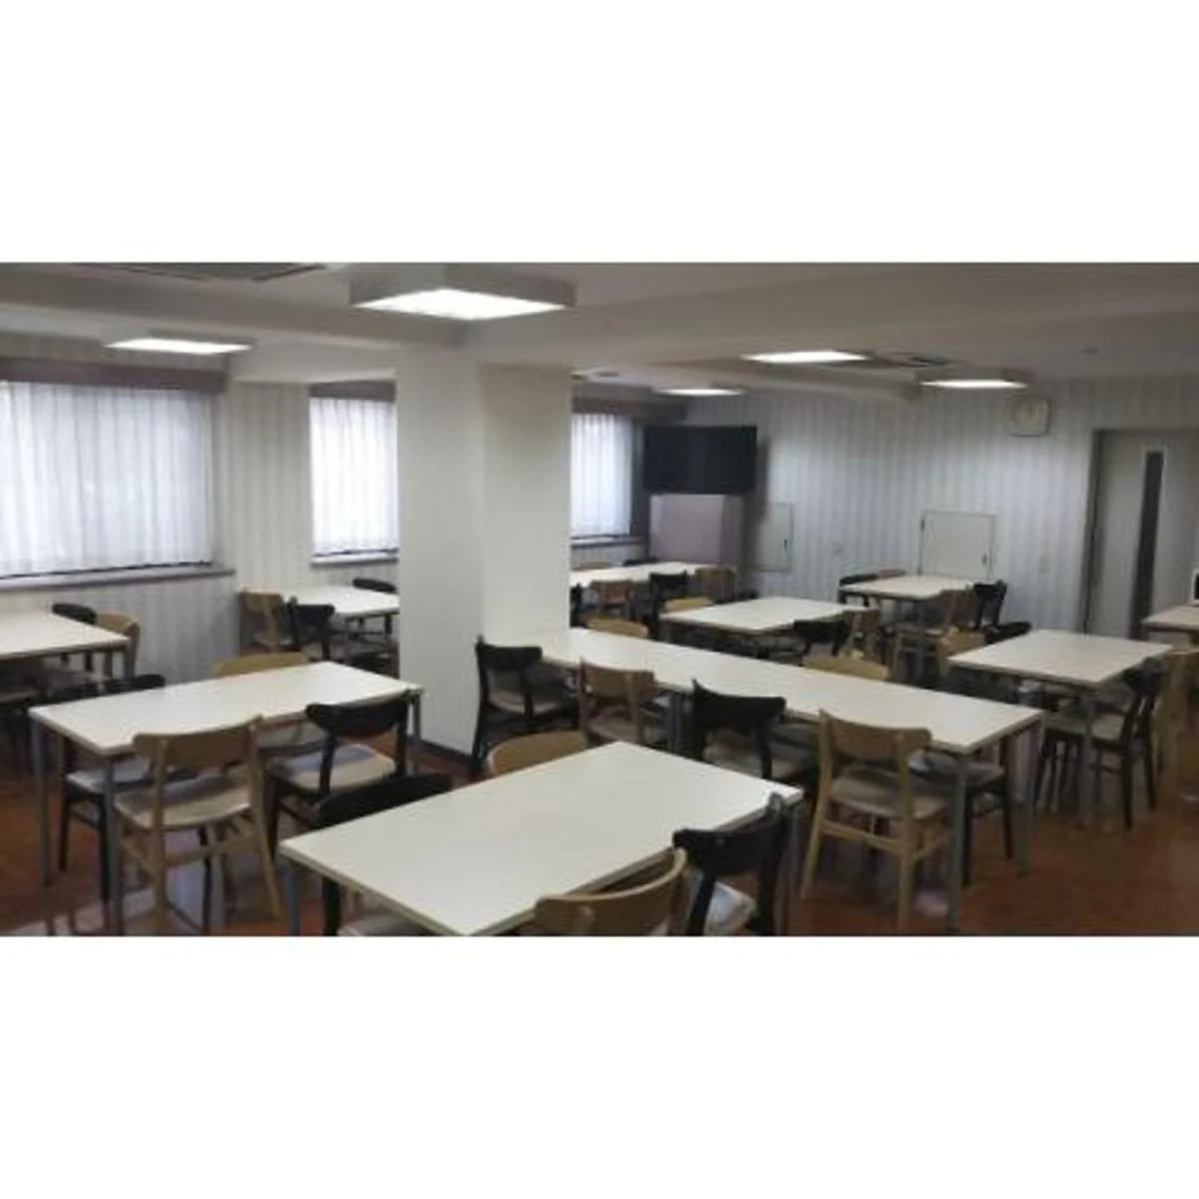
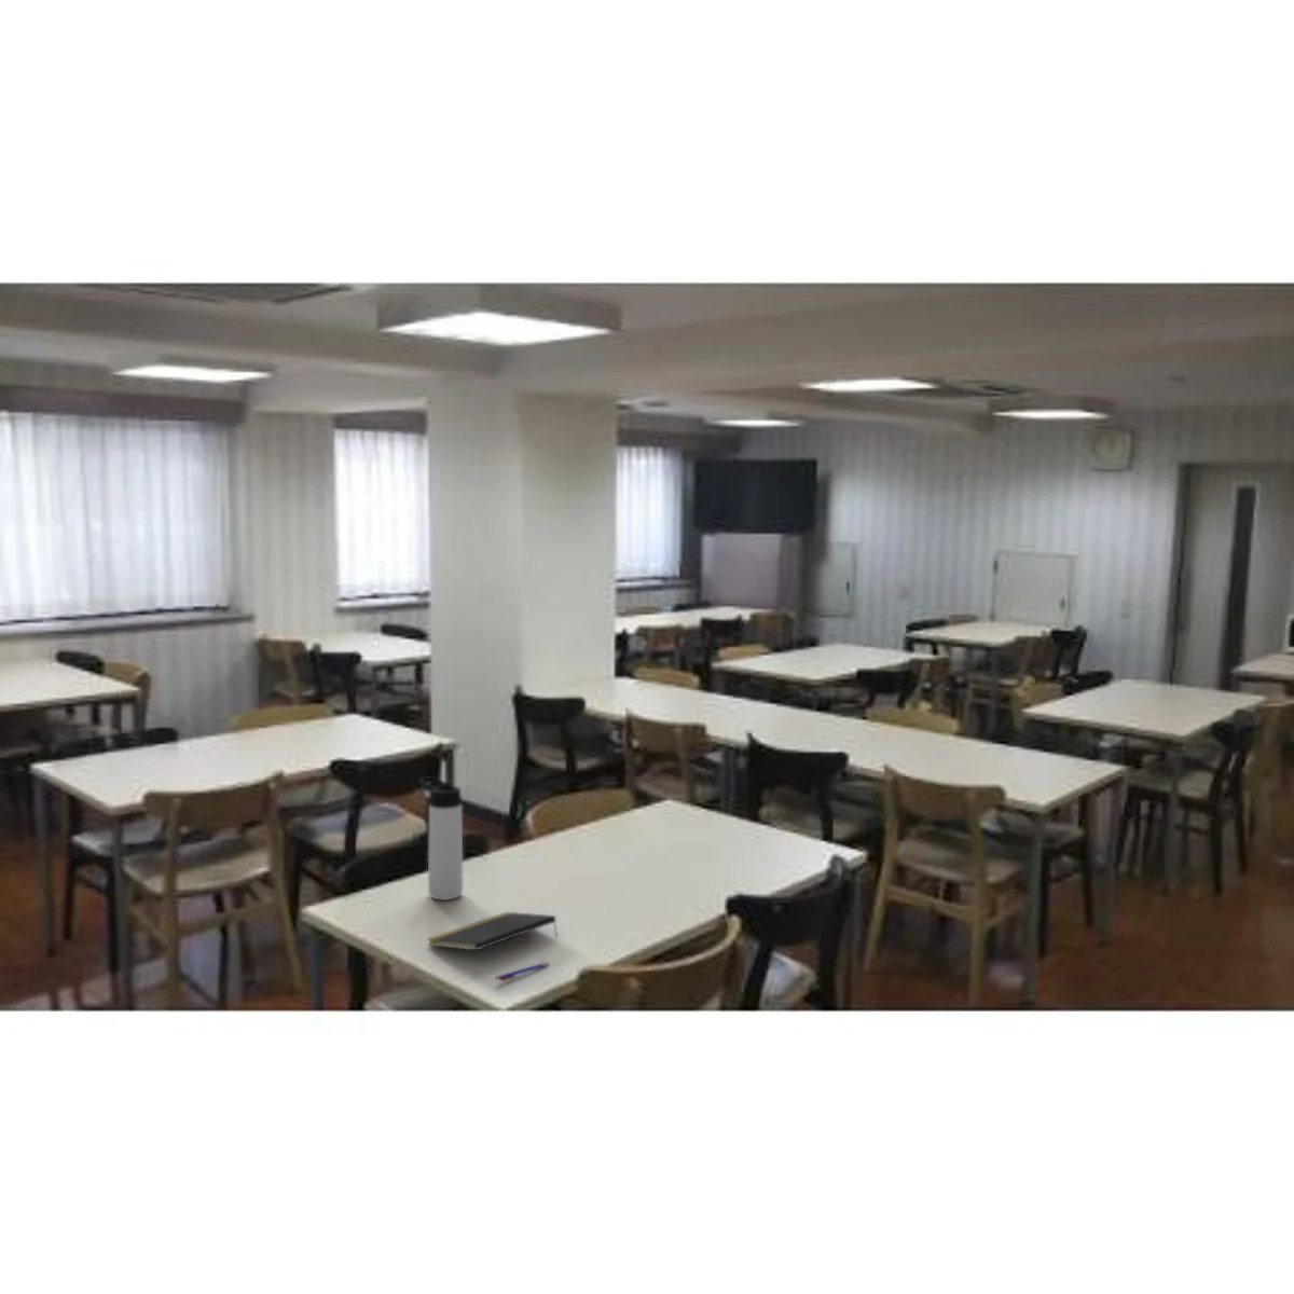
+ thermos bottle [419,776,463,902]
+ notepad [427,911,558,953]
+ pen [495,962,551,982]
